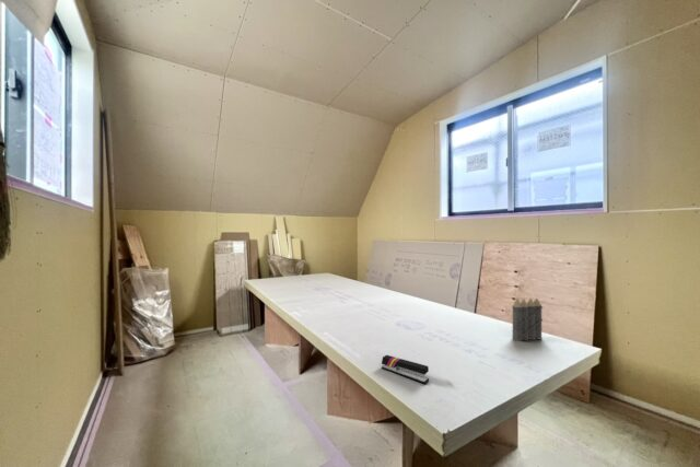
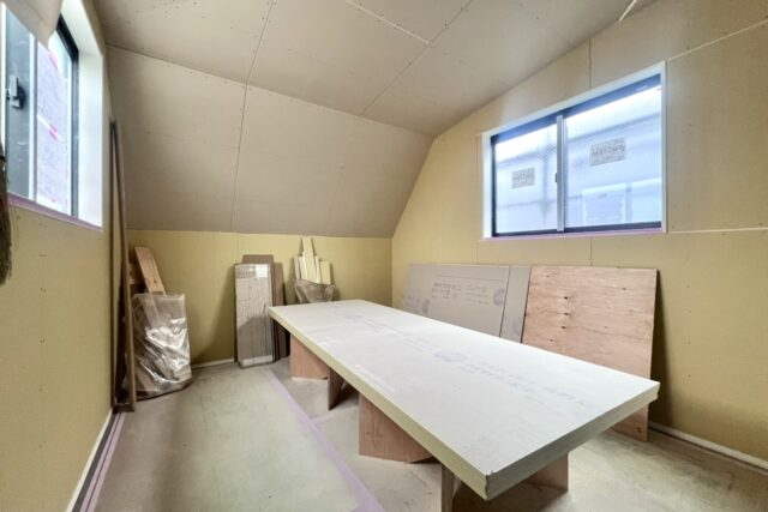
- stapler [381,354,430,385]
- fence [512,296,544,342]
